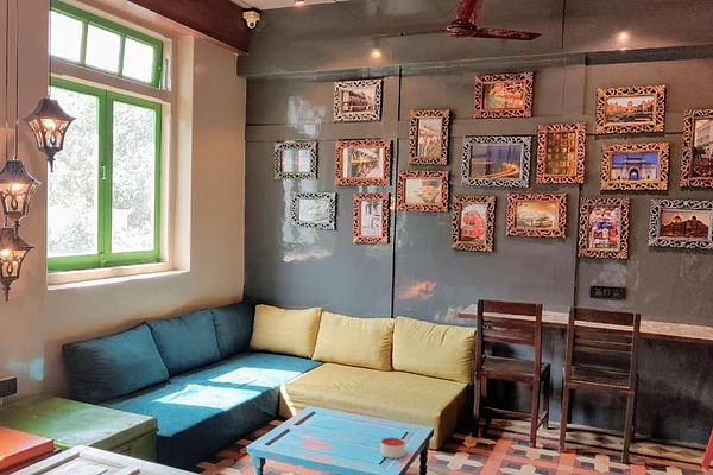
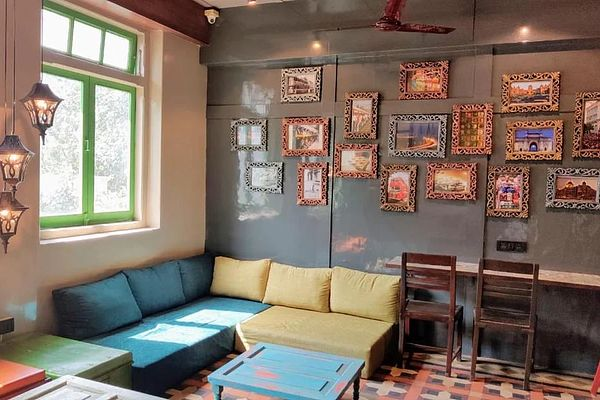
- candle [380,436,406,460]
